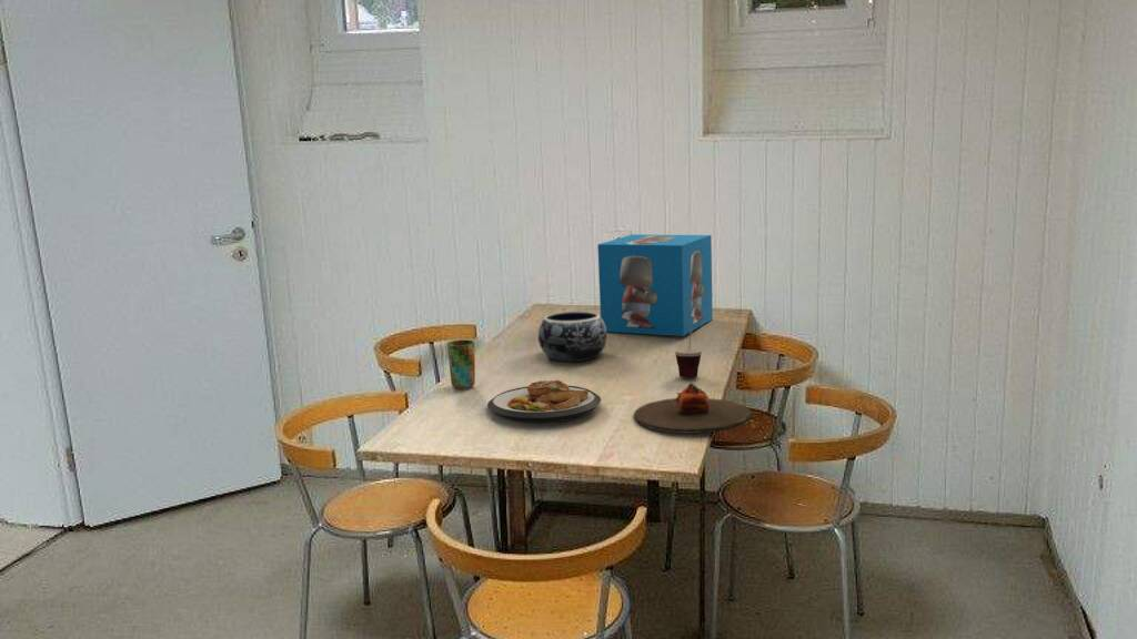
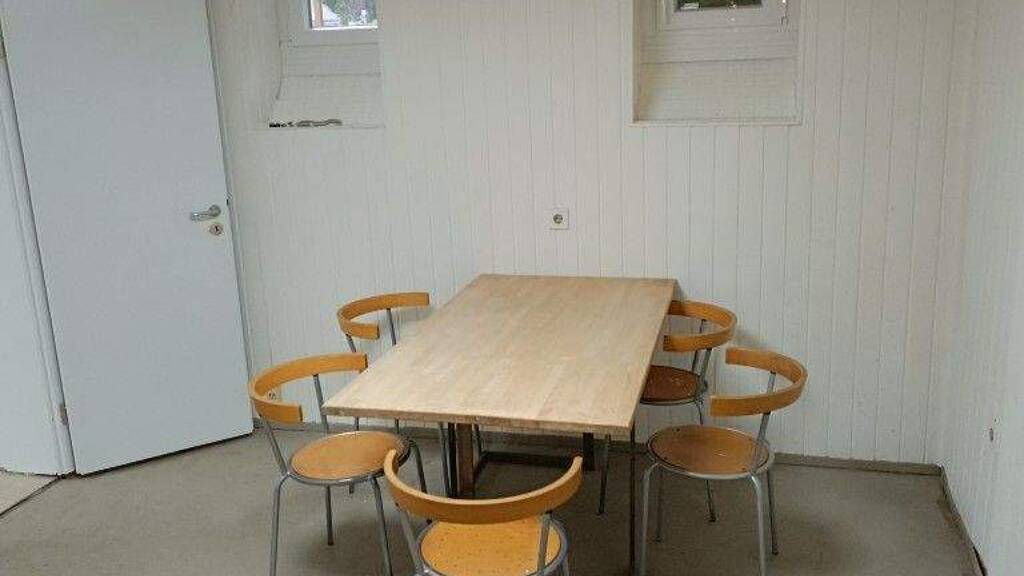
- plate [486,378,602,424]
- cup [674,328,703,379]
- decorative bowl [537,310,608,363]
- tissue box [597,233,714,337]
- plate [633,382,753,435]
- cup [446,339,476,390]
